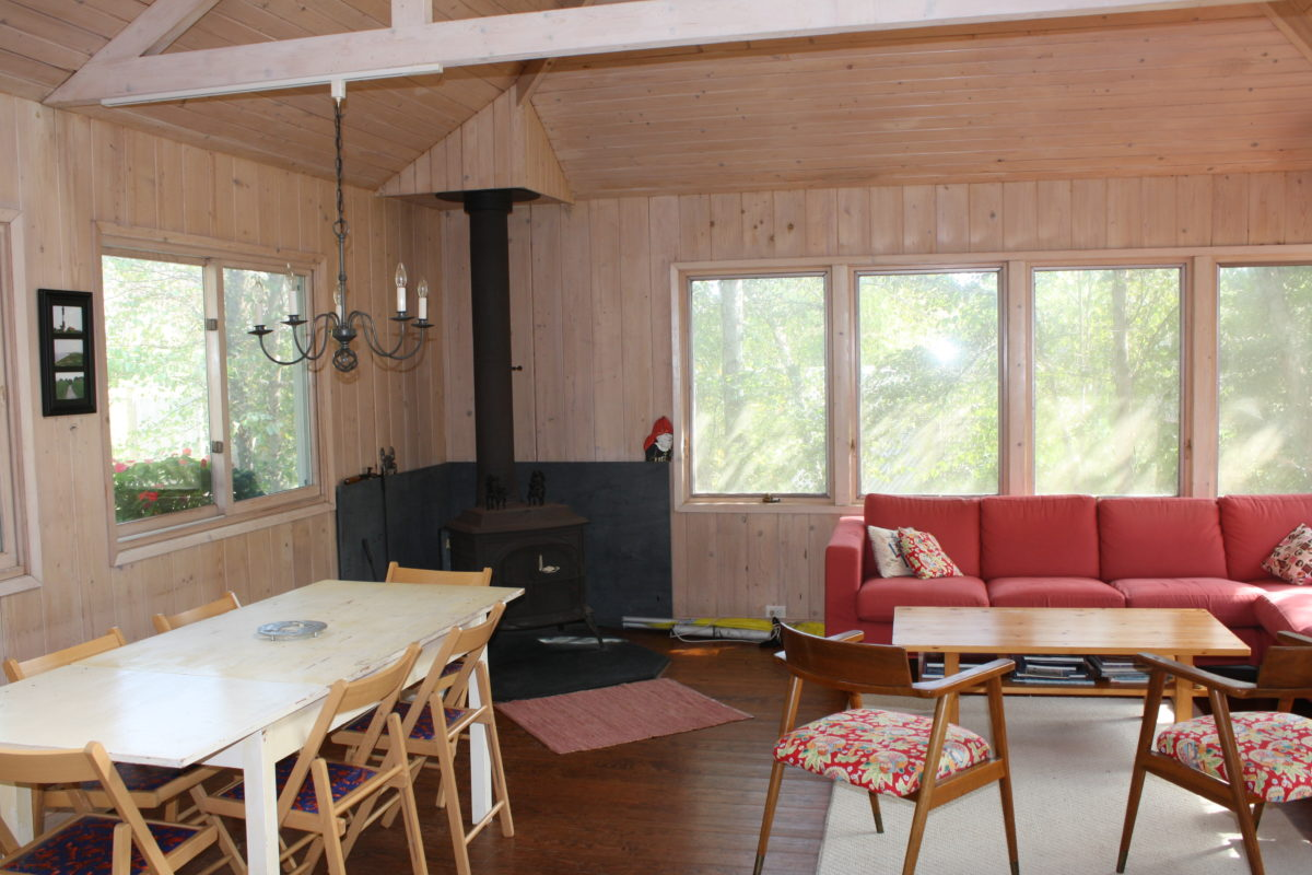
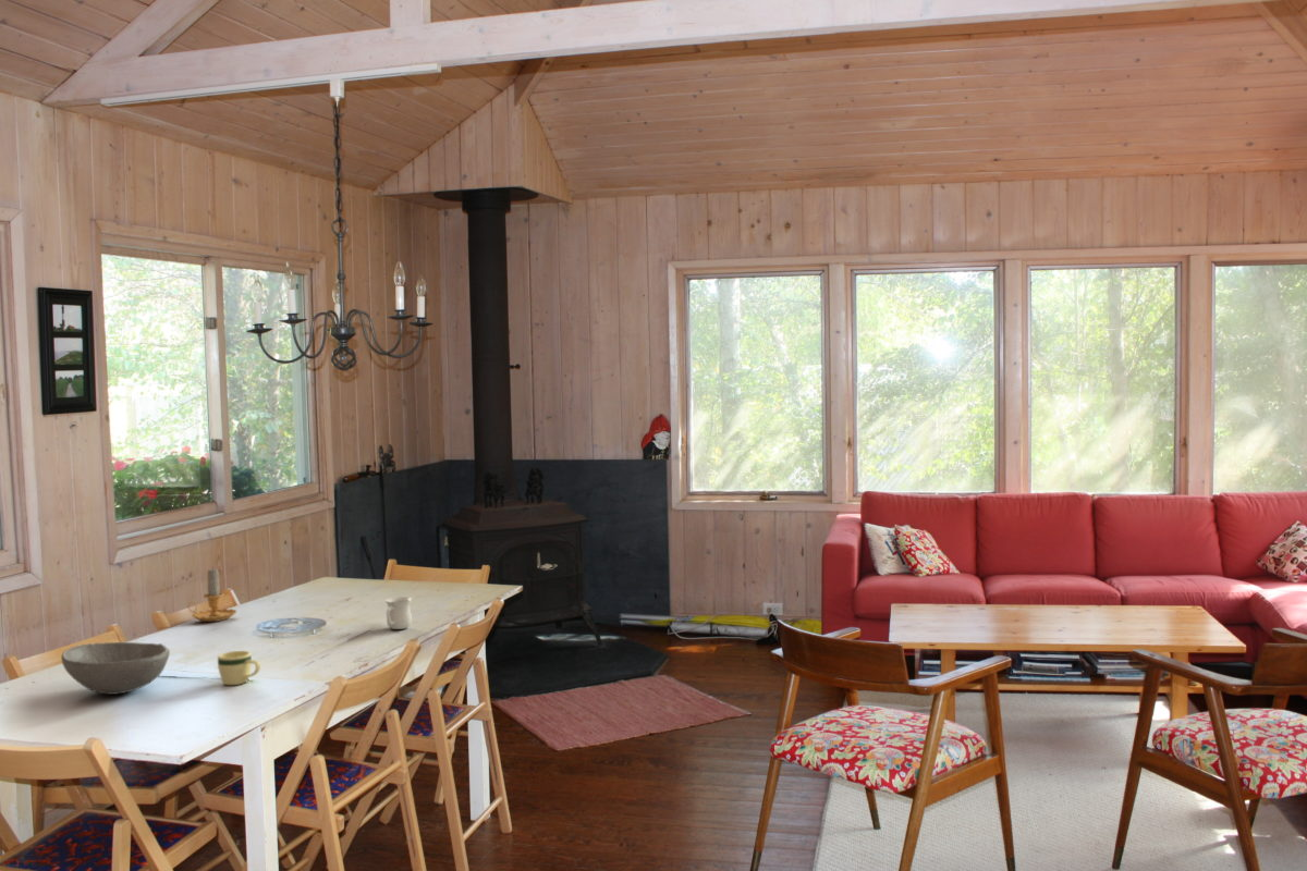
+ bowl [60,641,171,696]
+ mug [217,650,261,686]
+ candle [187,566,237,623]
+ mug [383,596,414,630]
